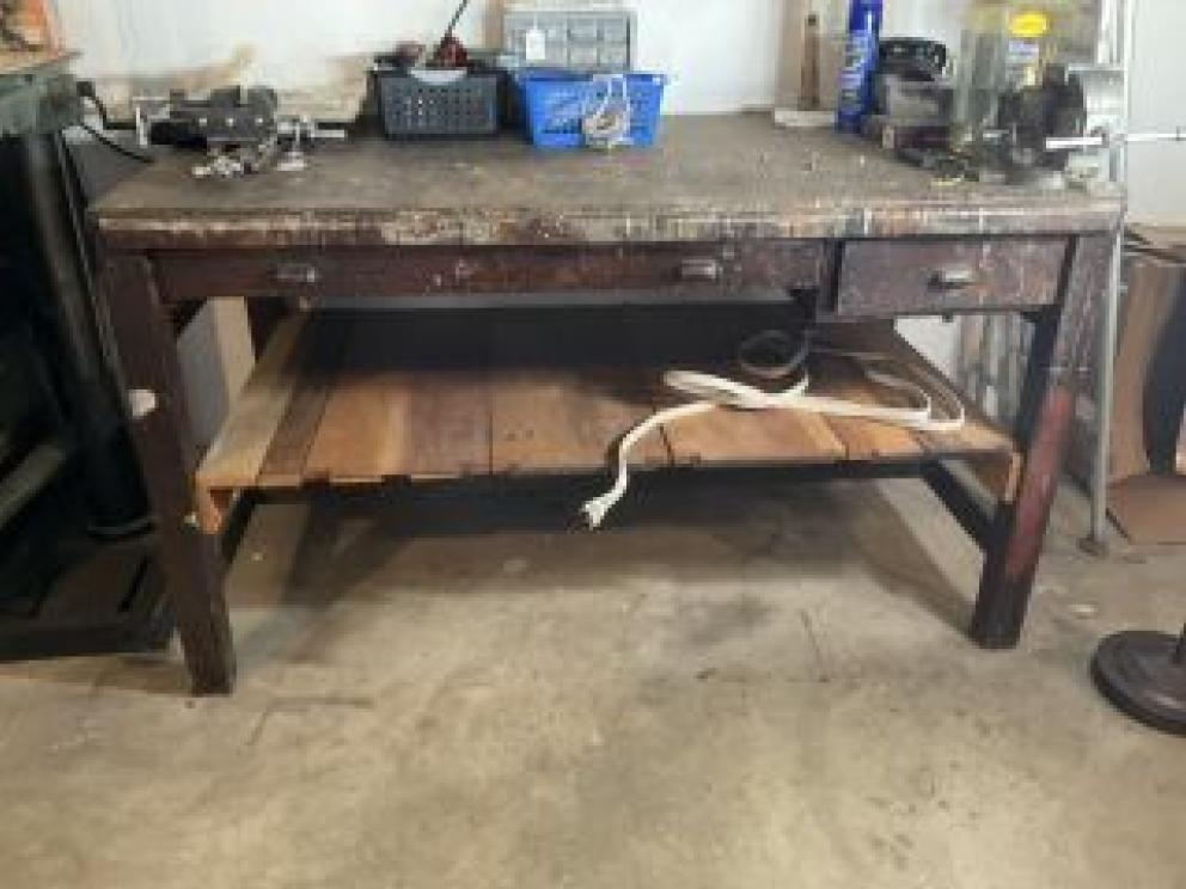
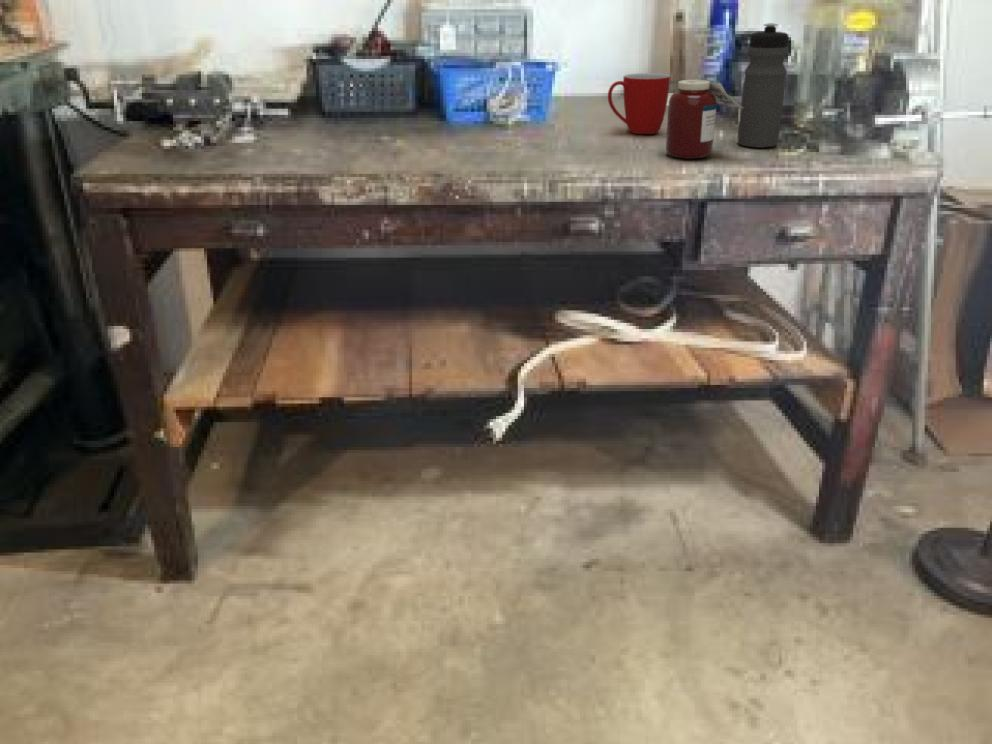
+ jar [665,78,743,160]
+ mug [607,72,671,135]
+ water bottle [736,22,790,149]
